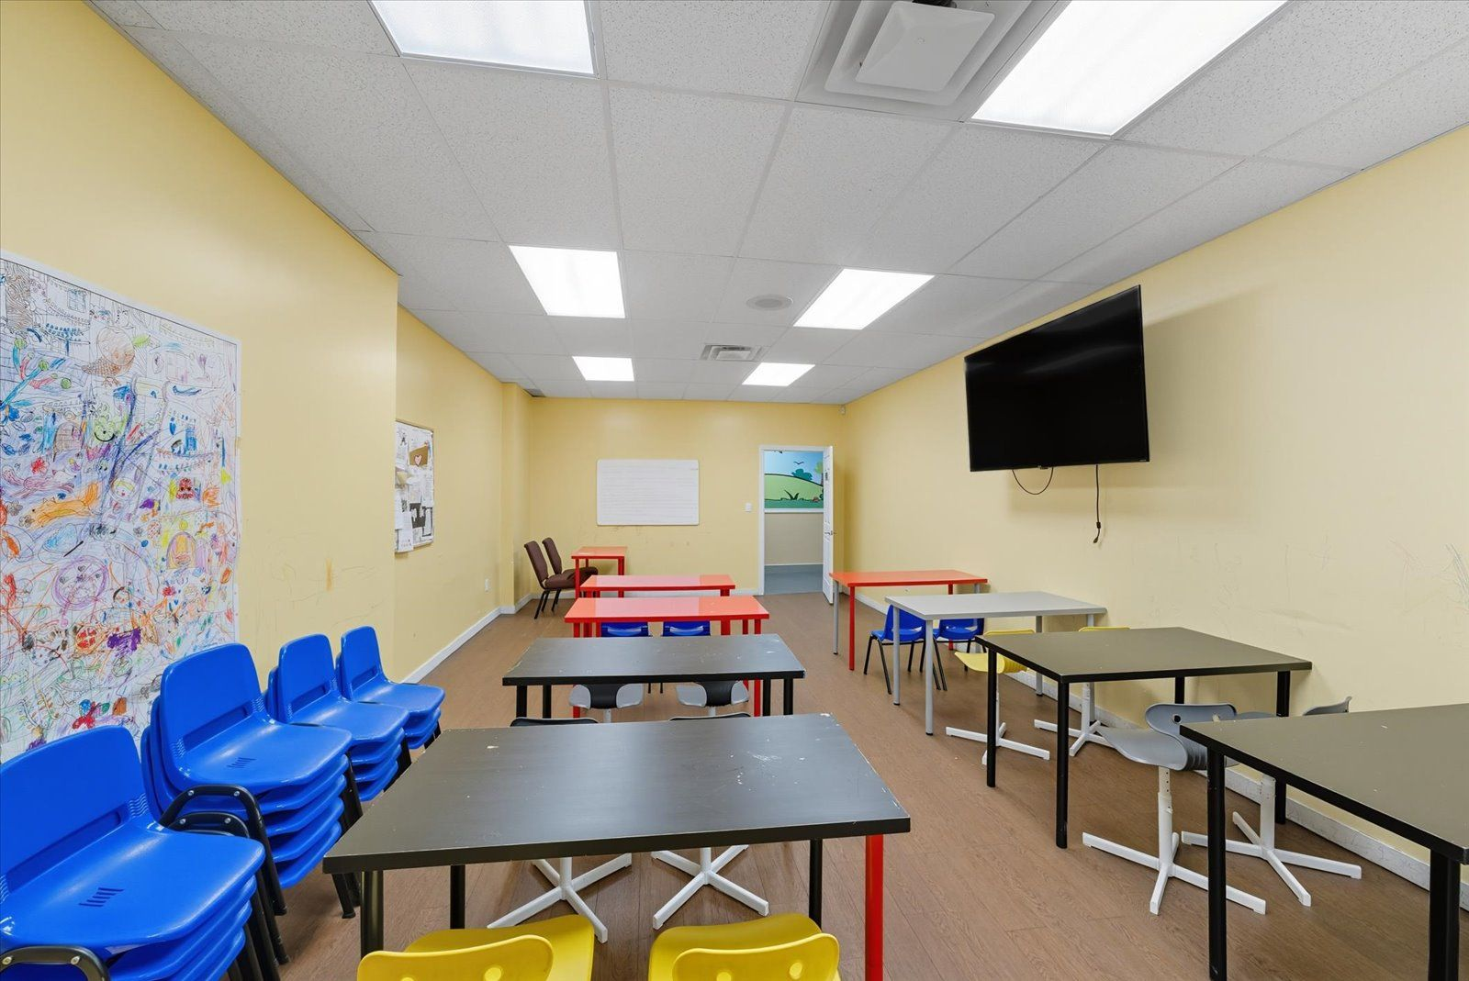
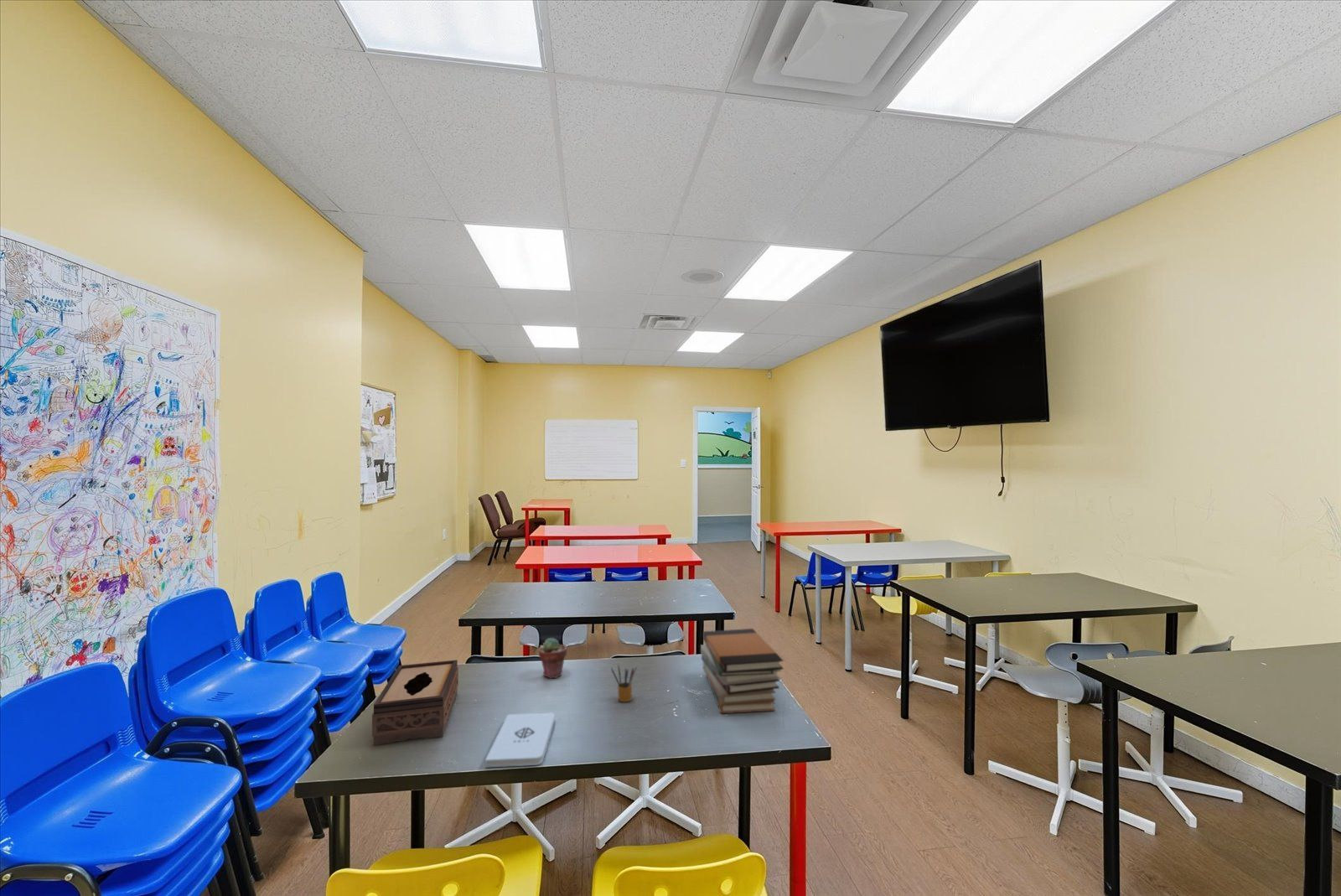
+ notepad [484,712,556,768]
+ potted succulent [538,637,567,679]
+ pencil box [610,665,638,702]
+ book stack [700,628,784,714]
+ tissue box [371,659,459,746]
